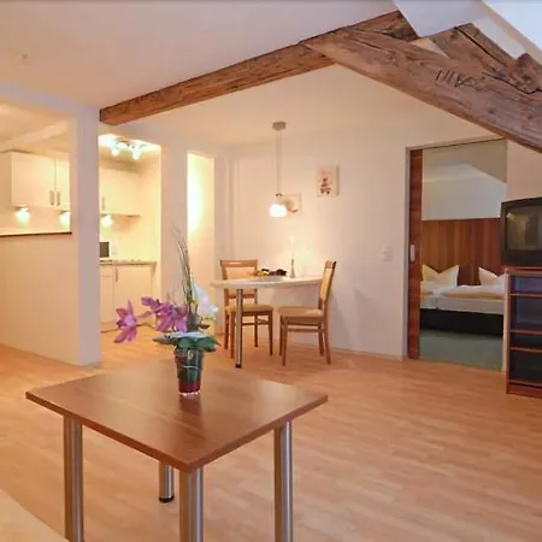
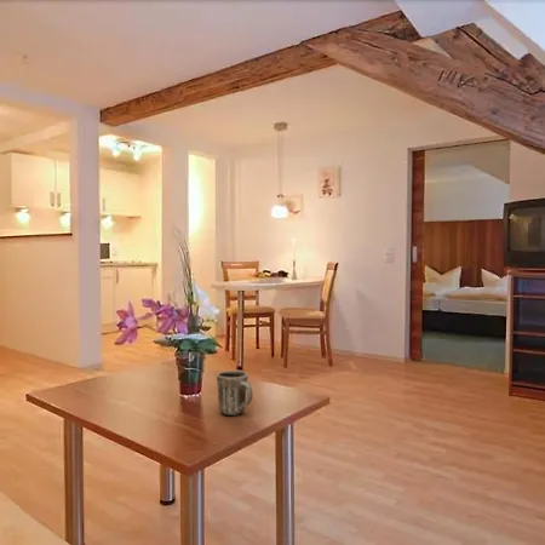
+ mug [216,369,254,417]
